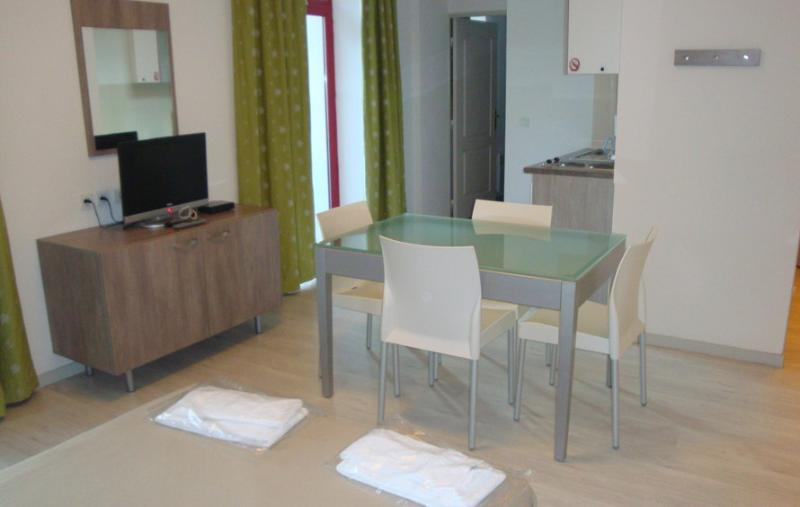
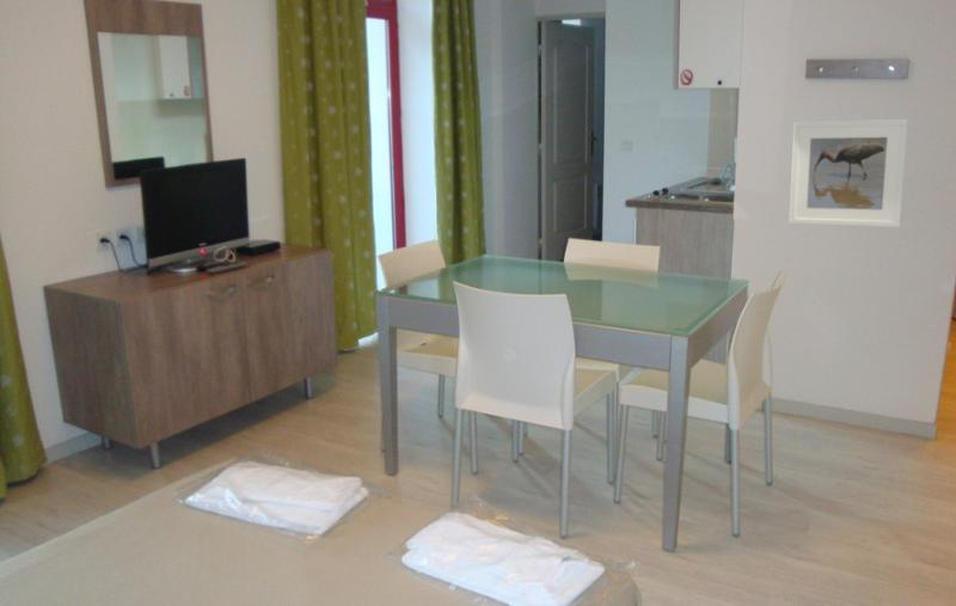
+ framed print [789,118,909,228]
